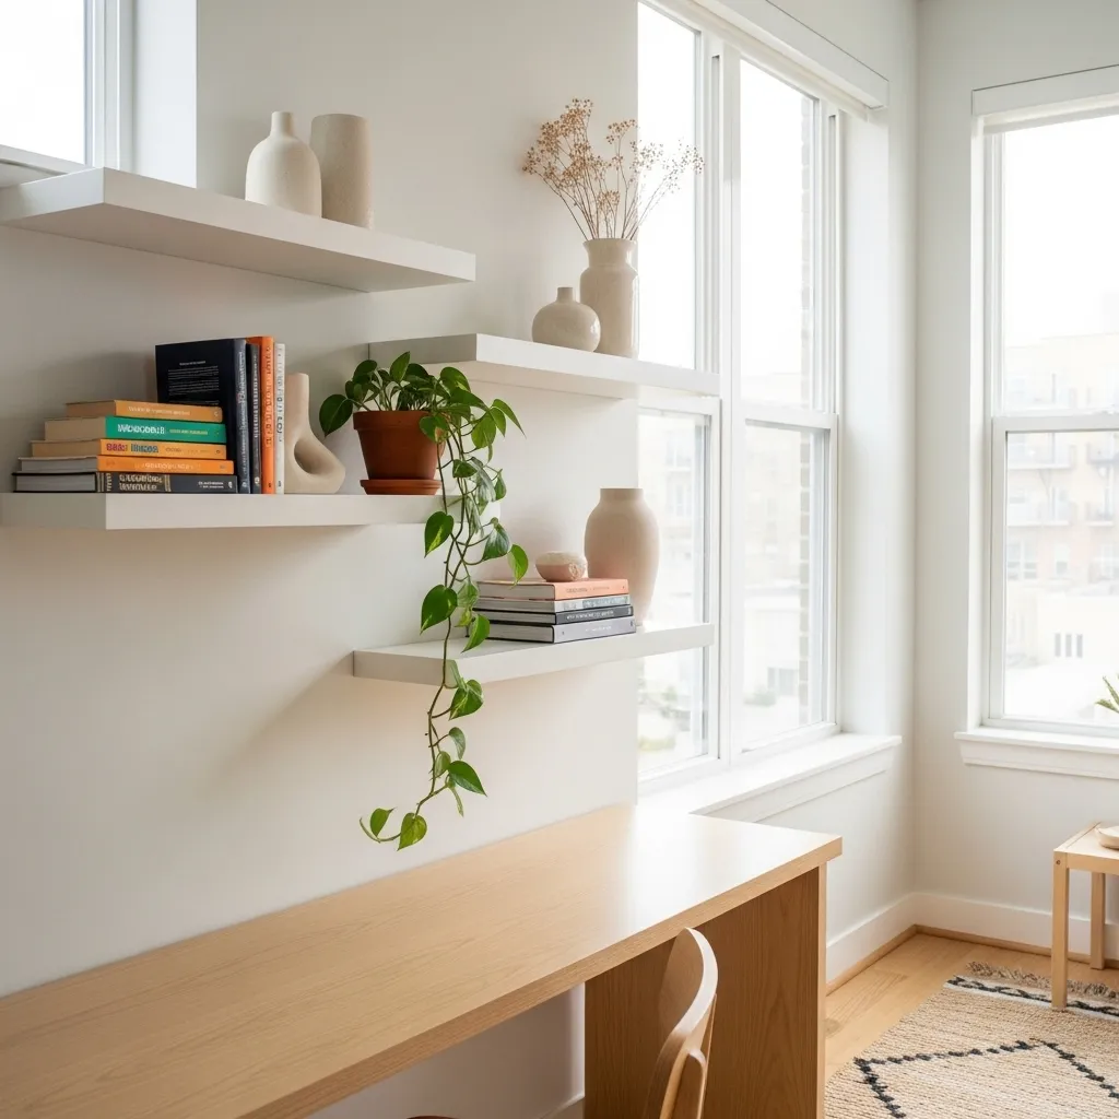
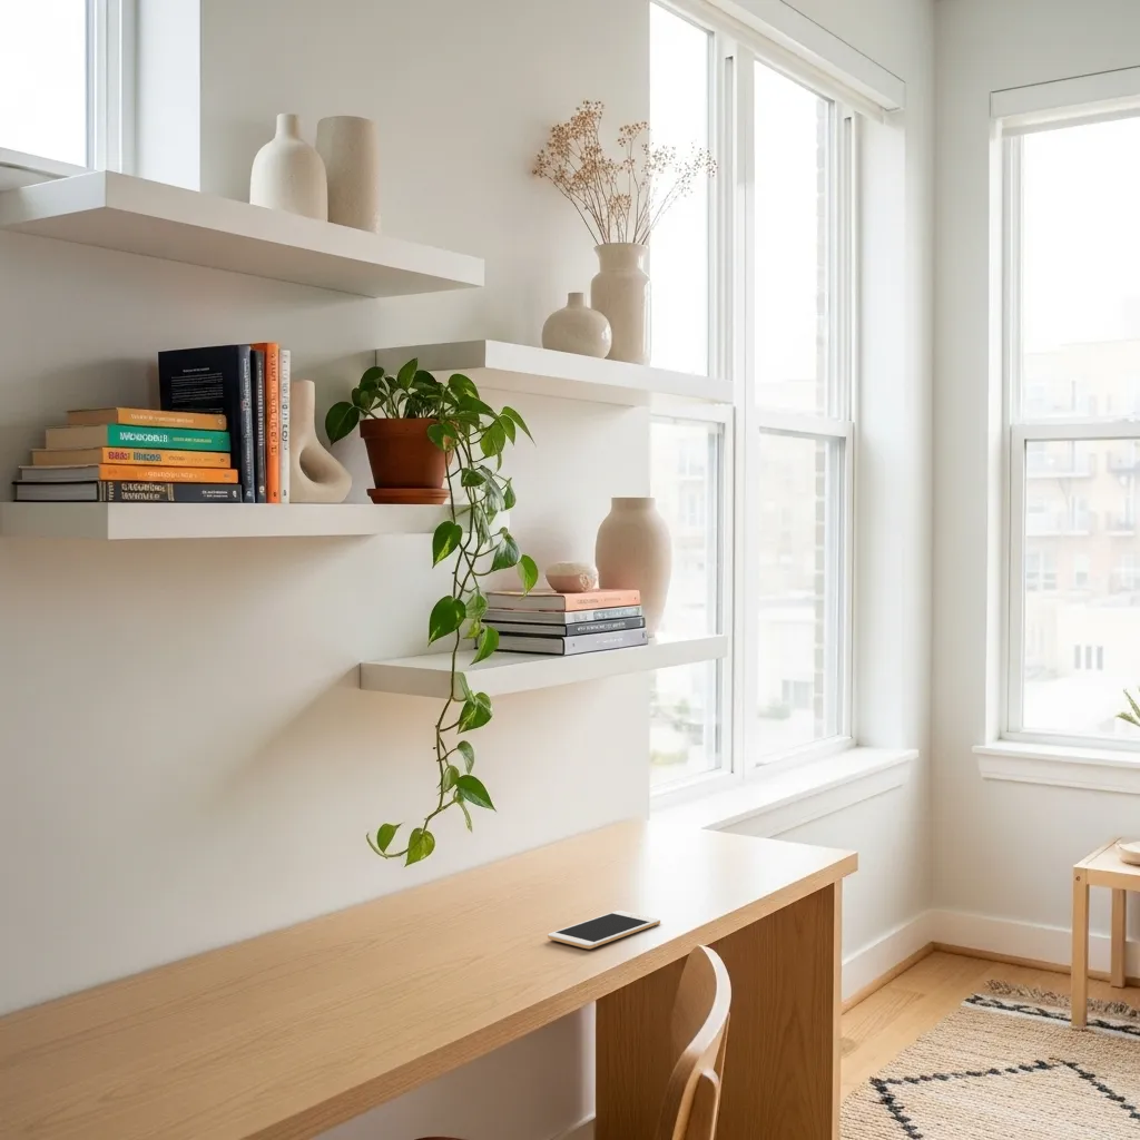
+ cell phone [547,910,661,950]
